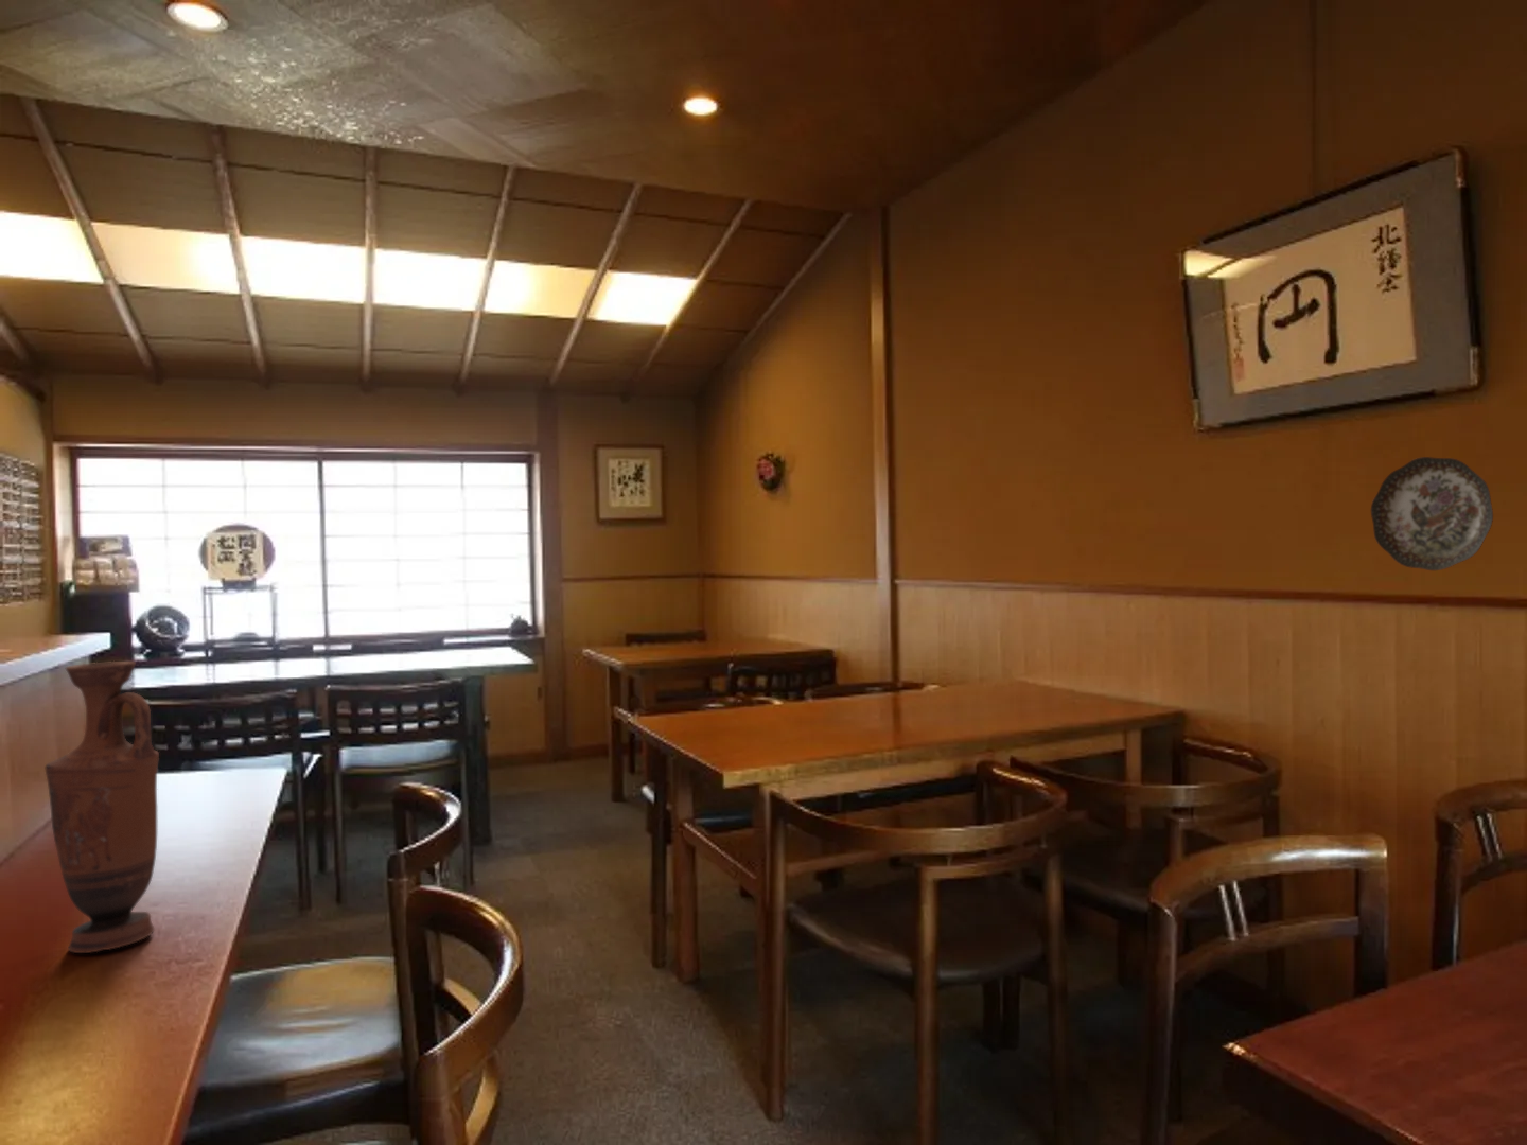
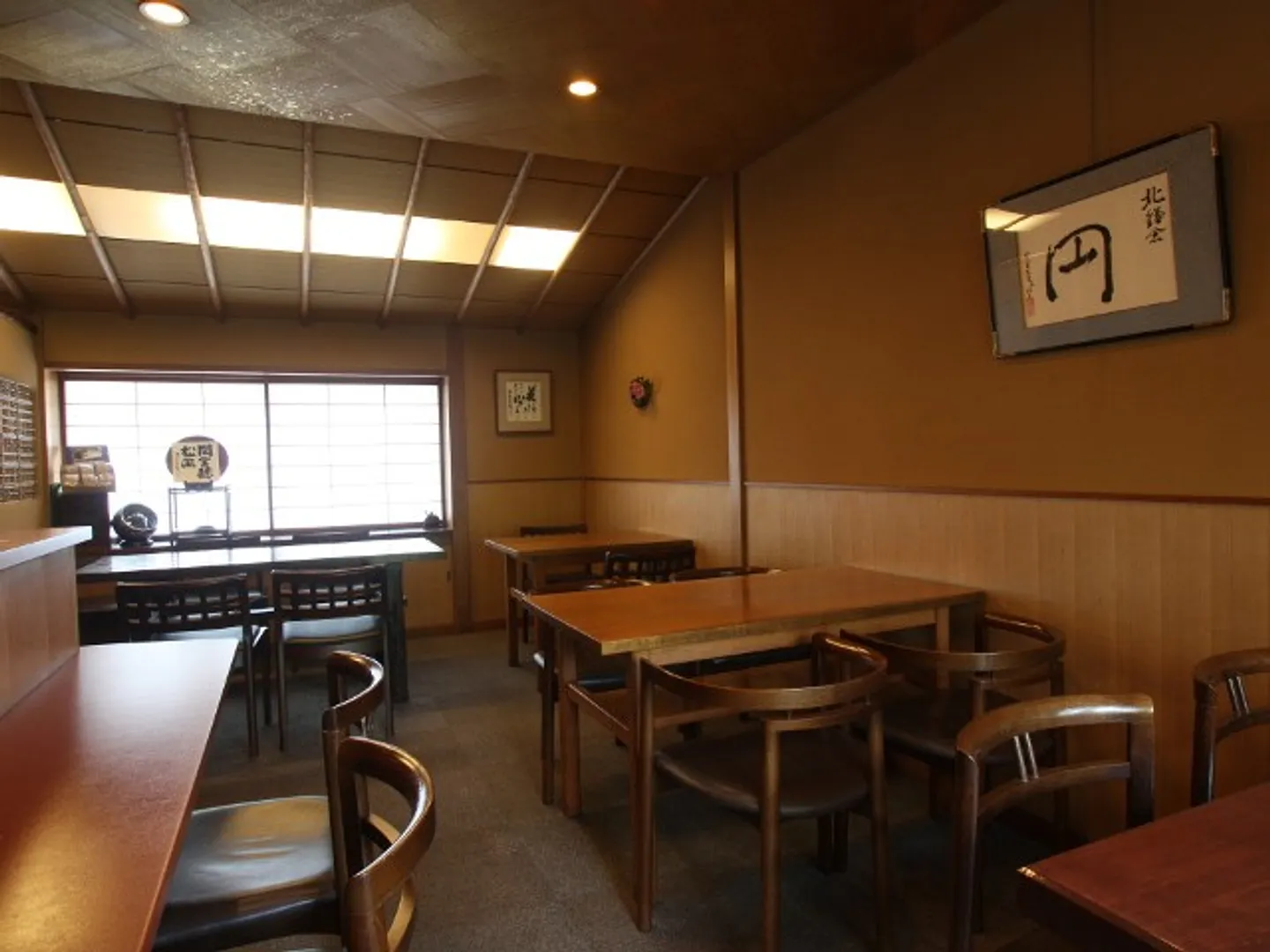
- vase [44,660,160,954]
- decorative plate [1369,456,1495,571]
